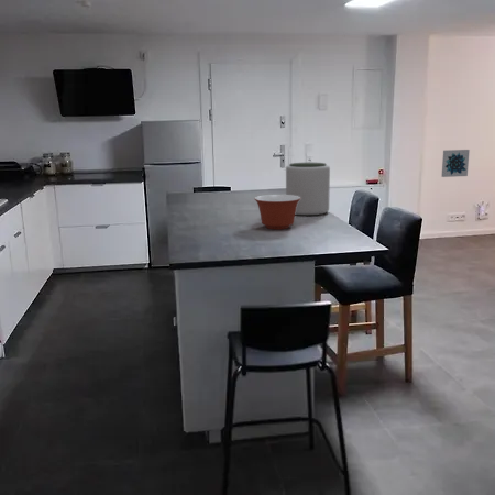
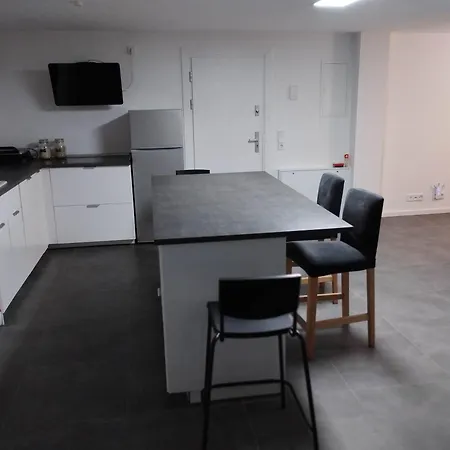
- wall art [440,148,471,178]
- plant pot [285,162,331,217]
- mixing bowl [253,194,301,230]
